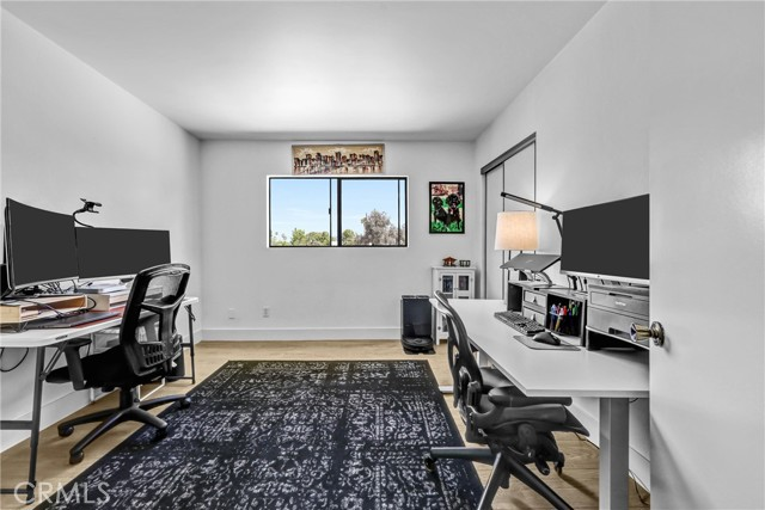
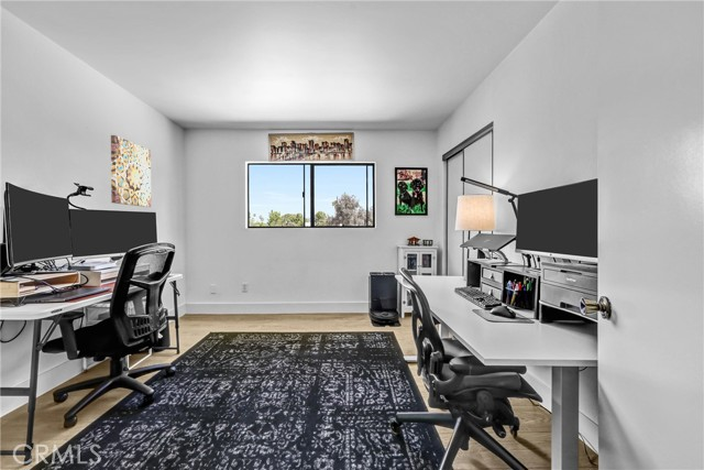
+ wall art [110,134,152,208]
